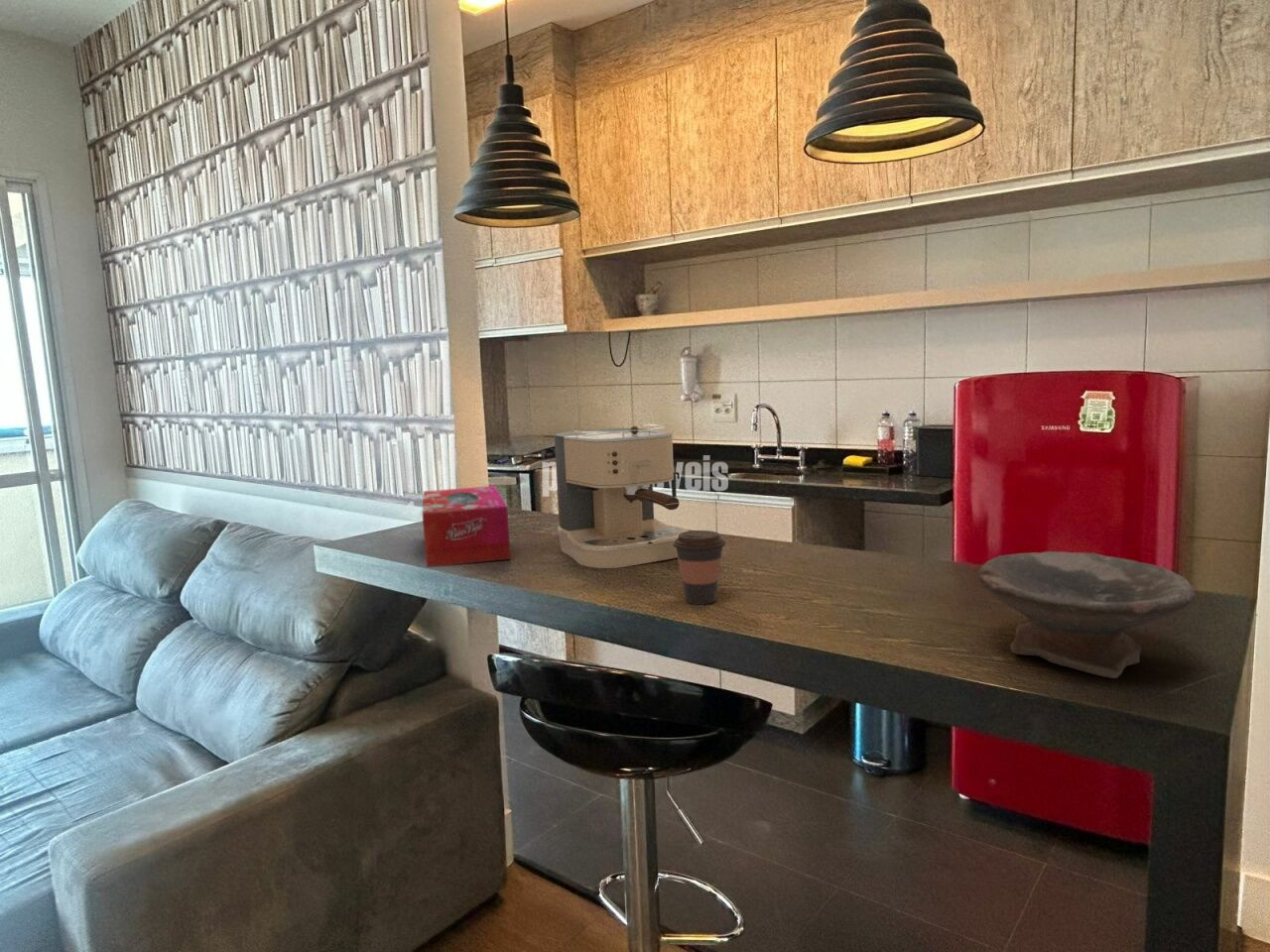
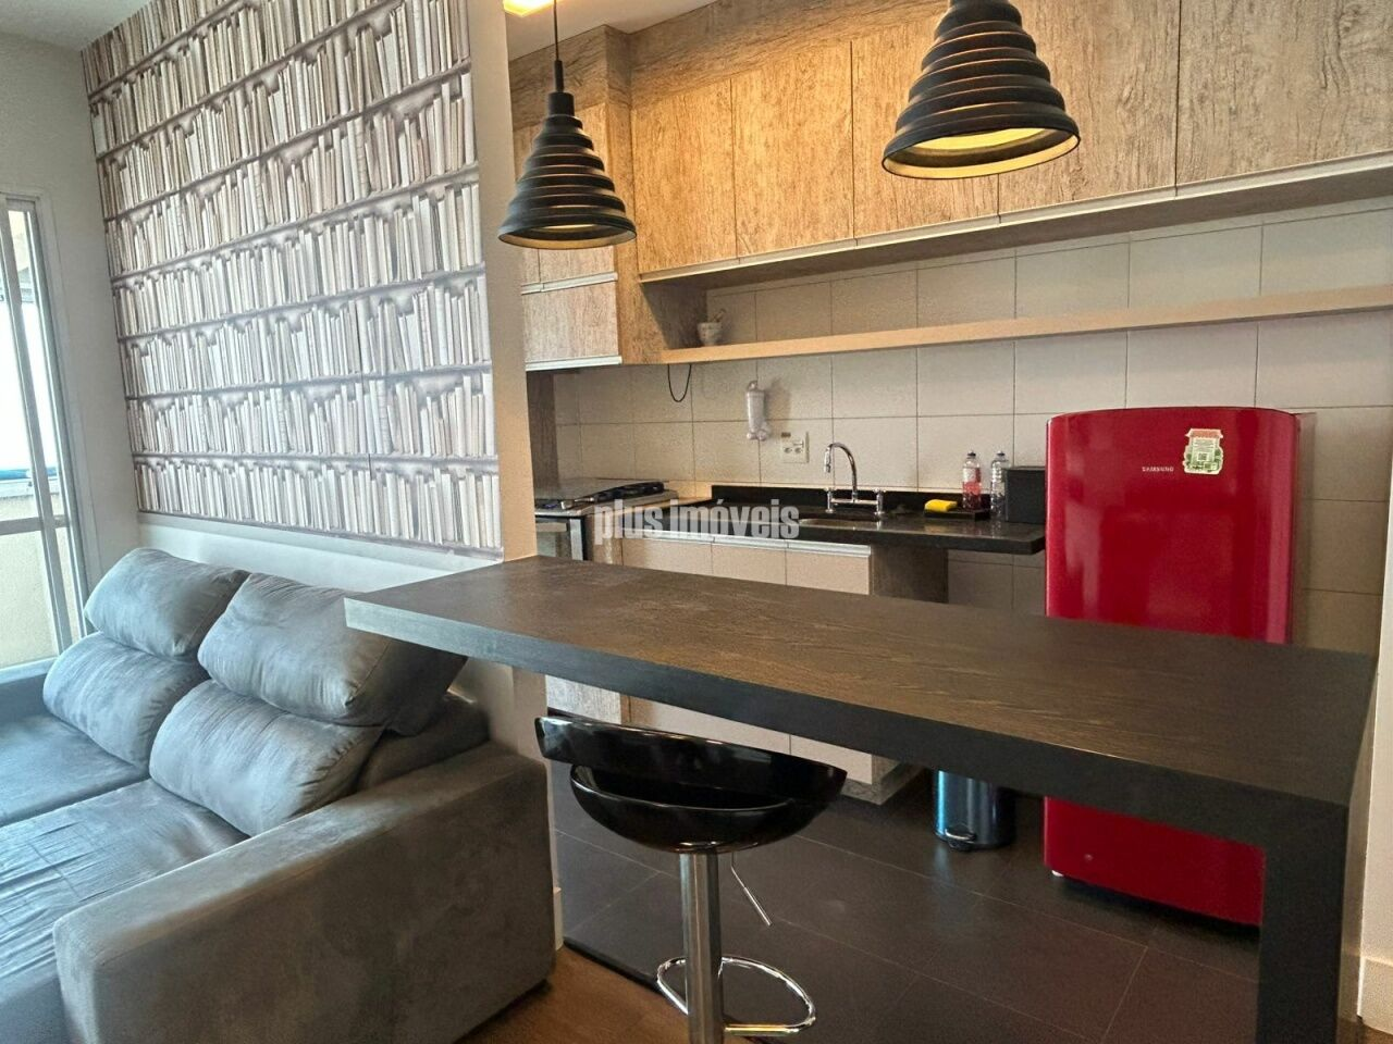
- coffee maker [553,423,690,569]
- coffee cup [673,530,726,606]
- bowl [977,550,1196,679]
- tissue box [422,485,512,568]
